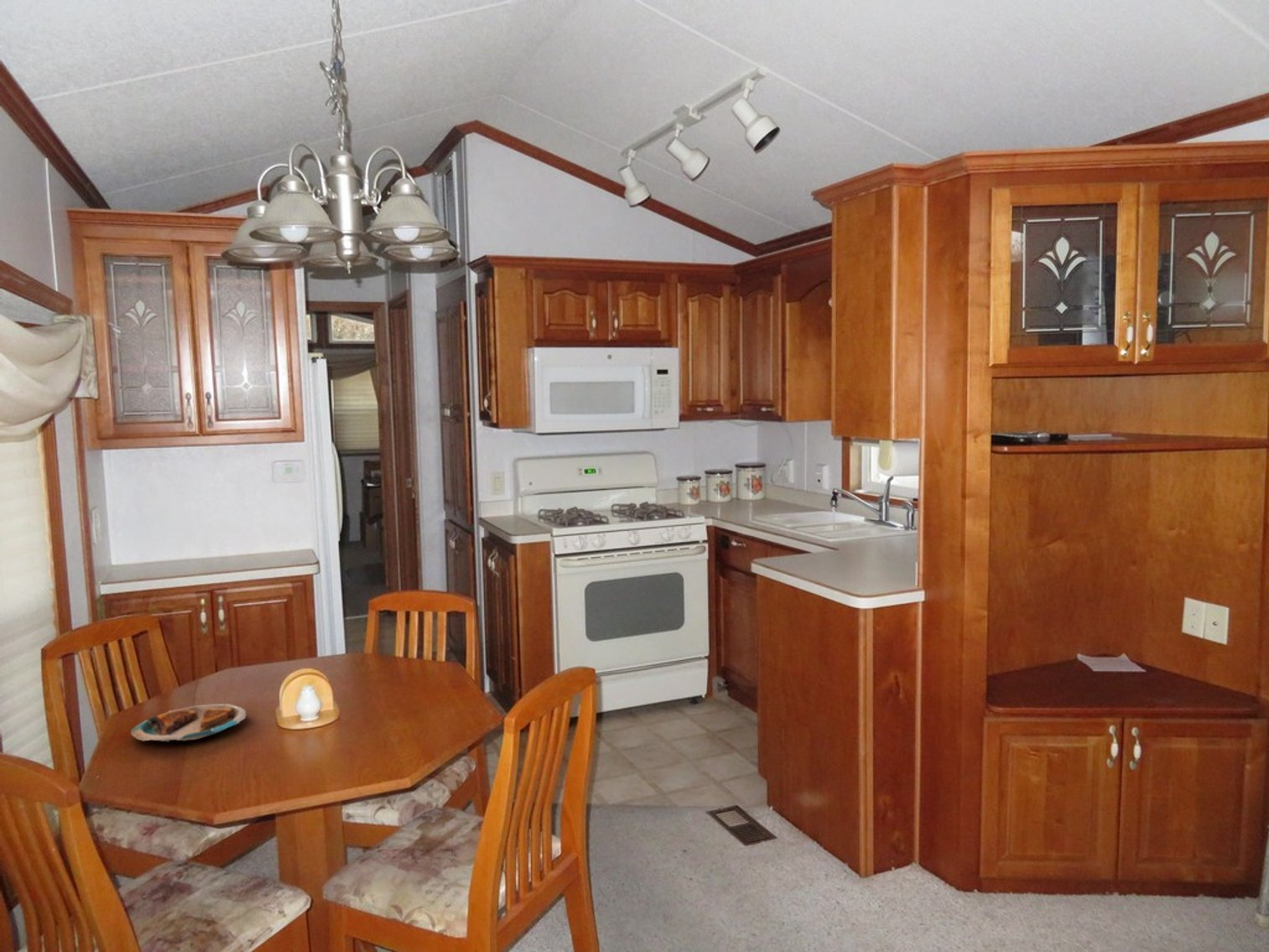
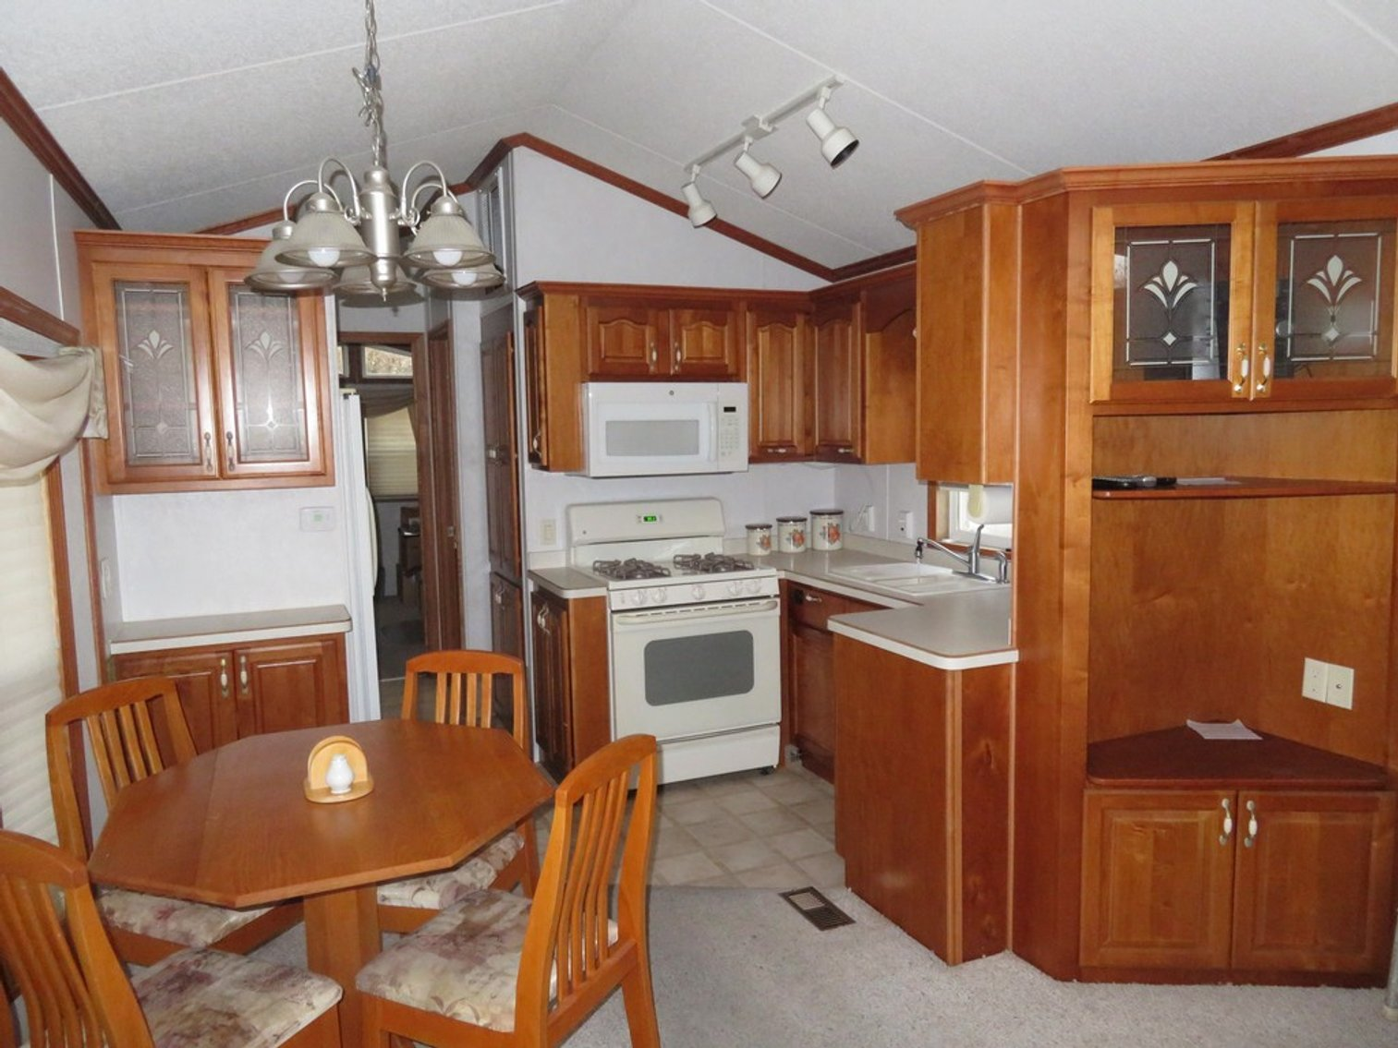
- plate [127,703,247,742]
